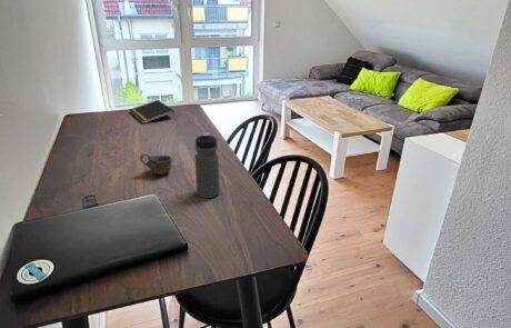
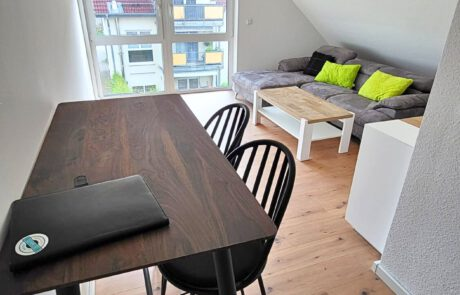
- cup [139,151,173,176]
- notepad [128,99,176,125]
- water bottle [194,131,221,199]
